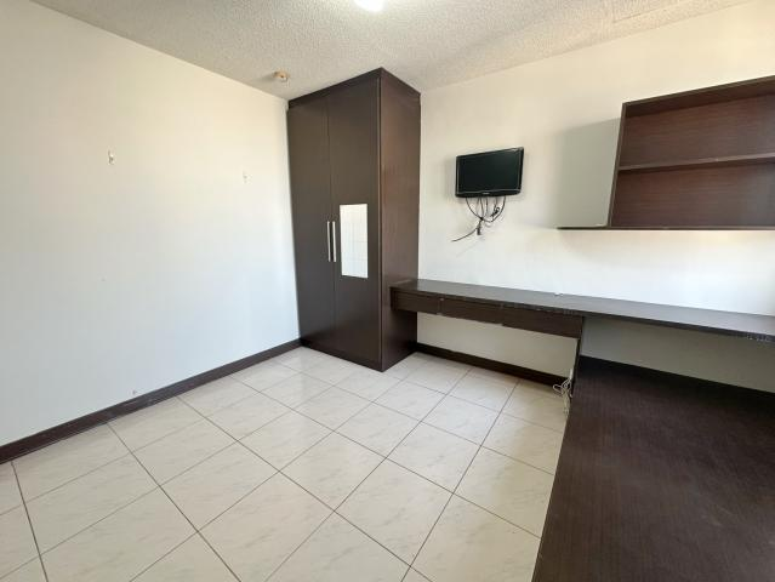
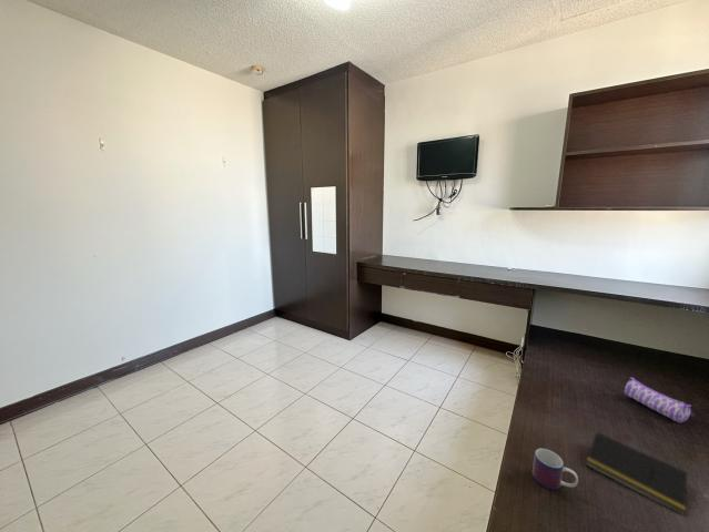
+ pencil case [624,377,696,423]
+ notepad [585,431,689,514]
+ mug [531,447,579,491]
